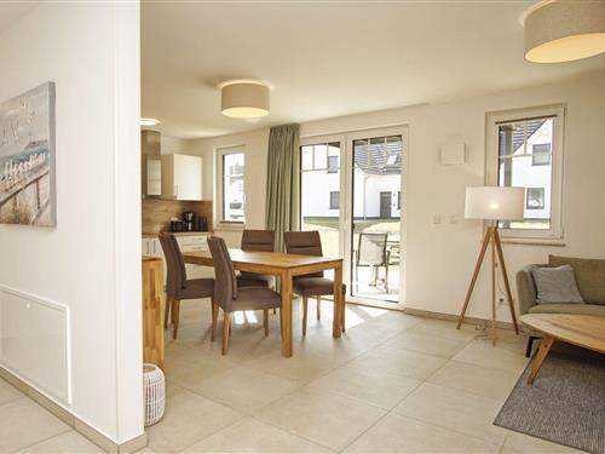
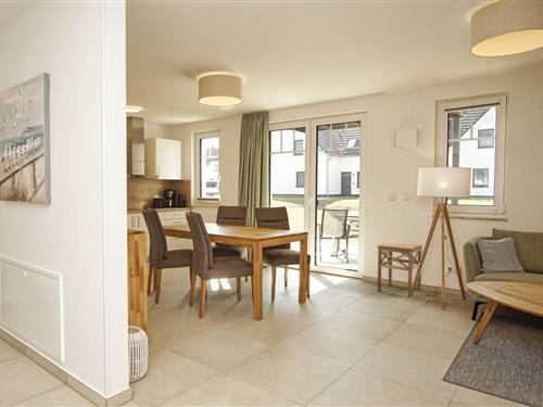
+ side table [377,241,422,298]
